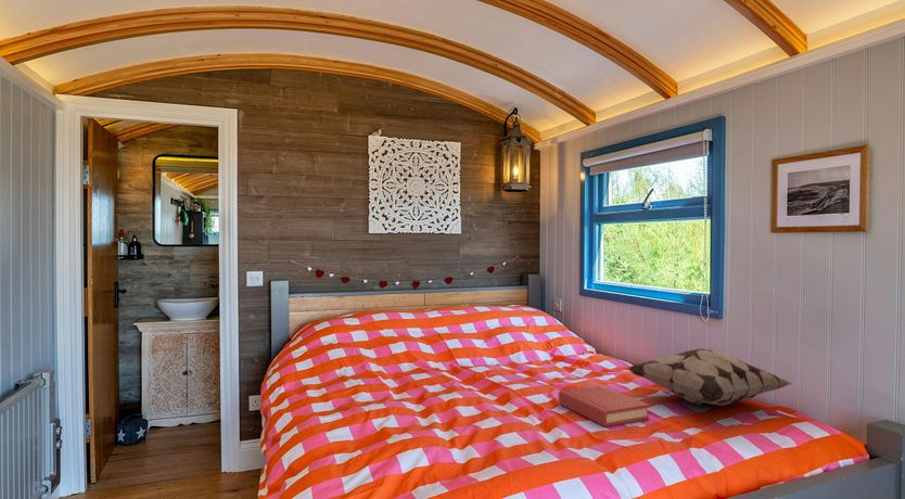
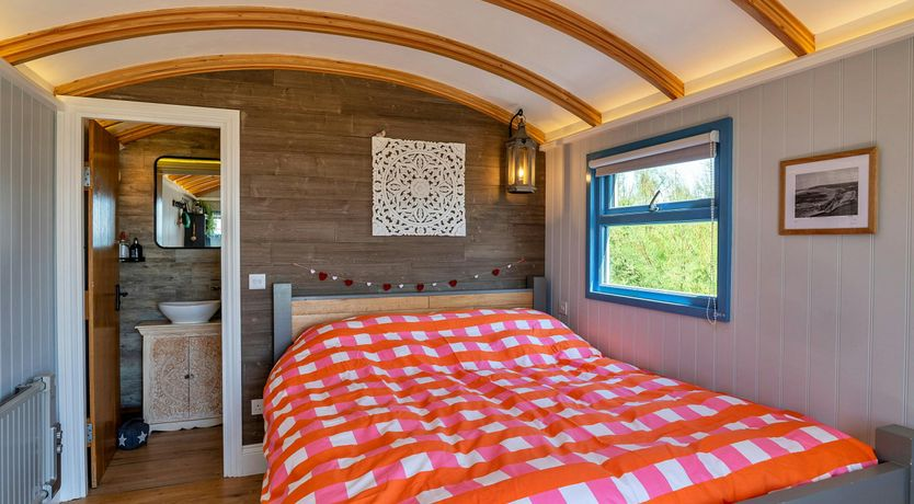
- decorative pillow [627,347,793,407]
- hardback book [558,384,650,427]
